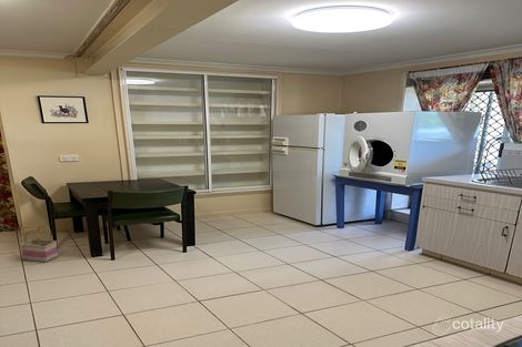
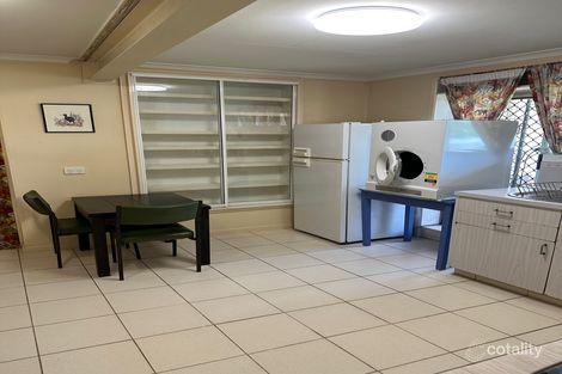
- basket [19,225,59,264]
